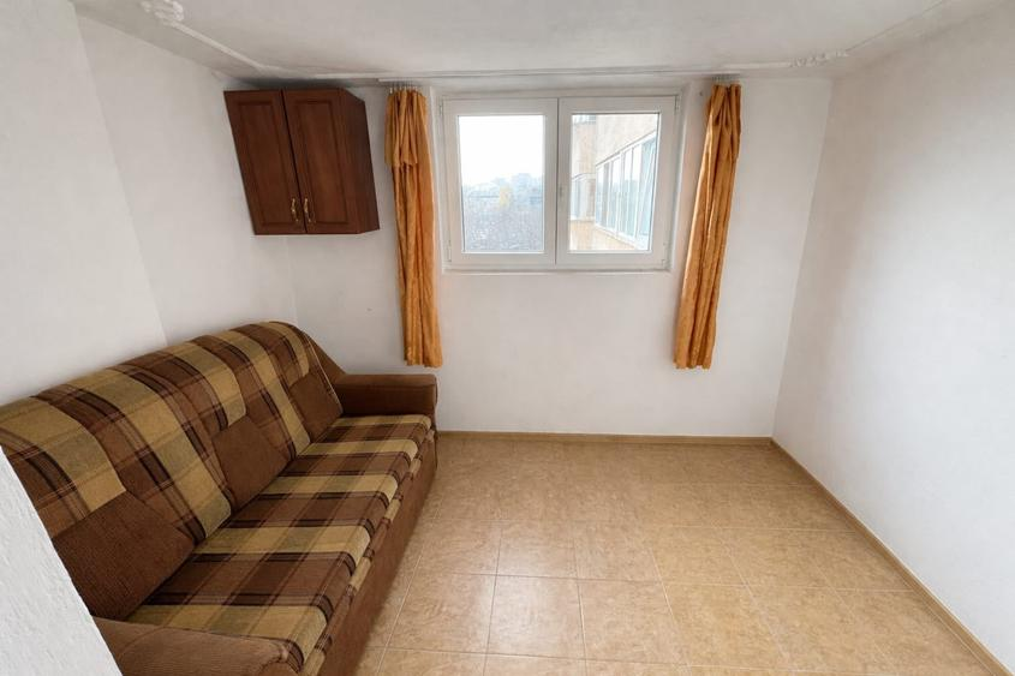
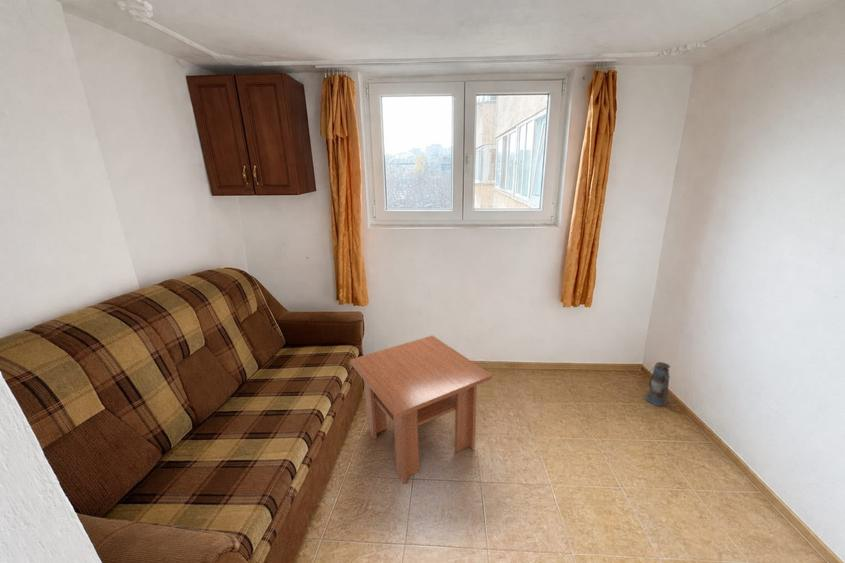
+ coffee table [349,334,494,486]
+ lantern [641,361,671,407]
